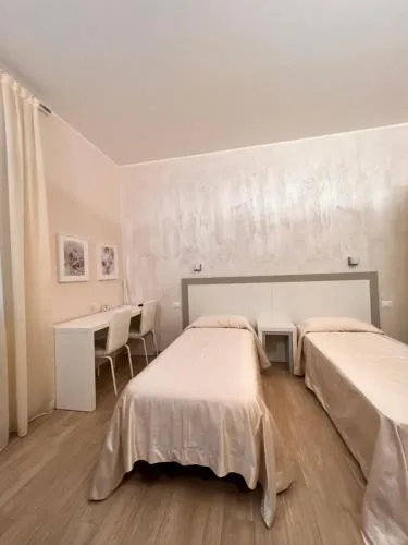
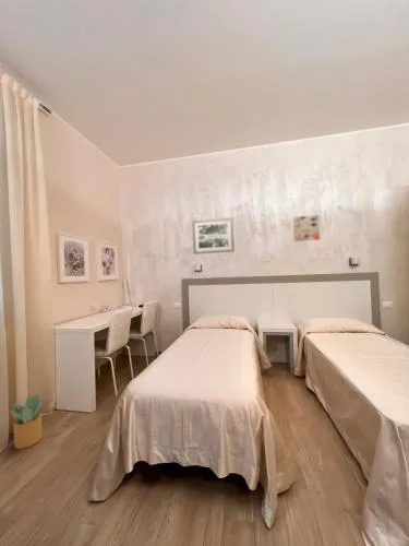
+ potted plant [9,393,44,450]
+ wall art [191,216,236,256]
+ wall art [292,214,321,242]
